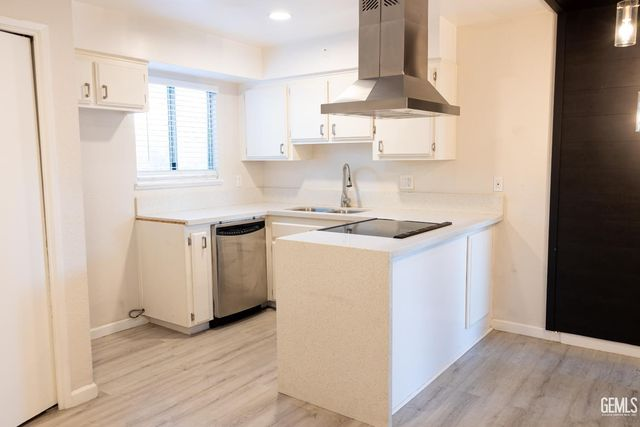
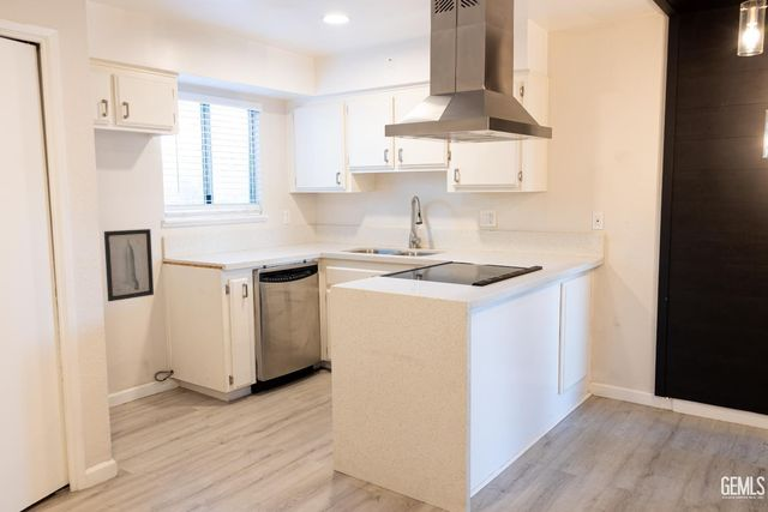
+ wall art [103,228,155,302]
